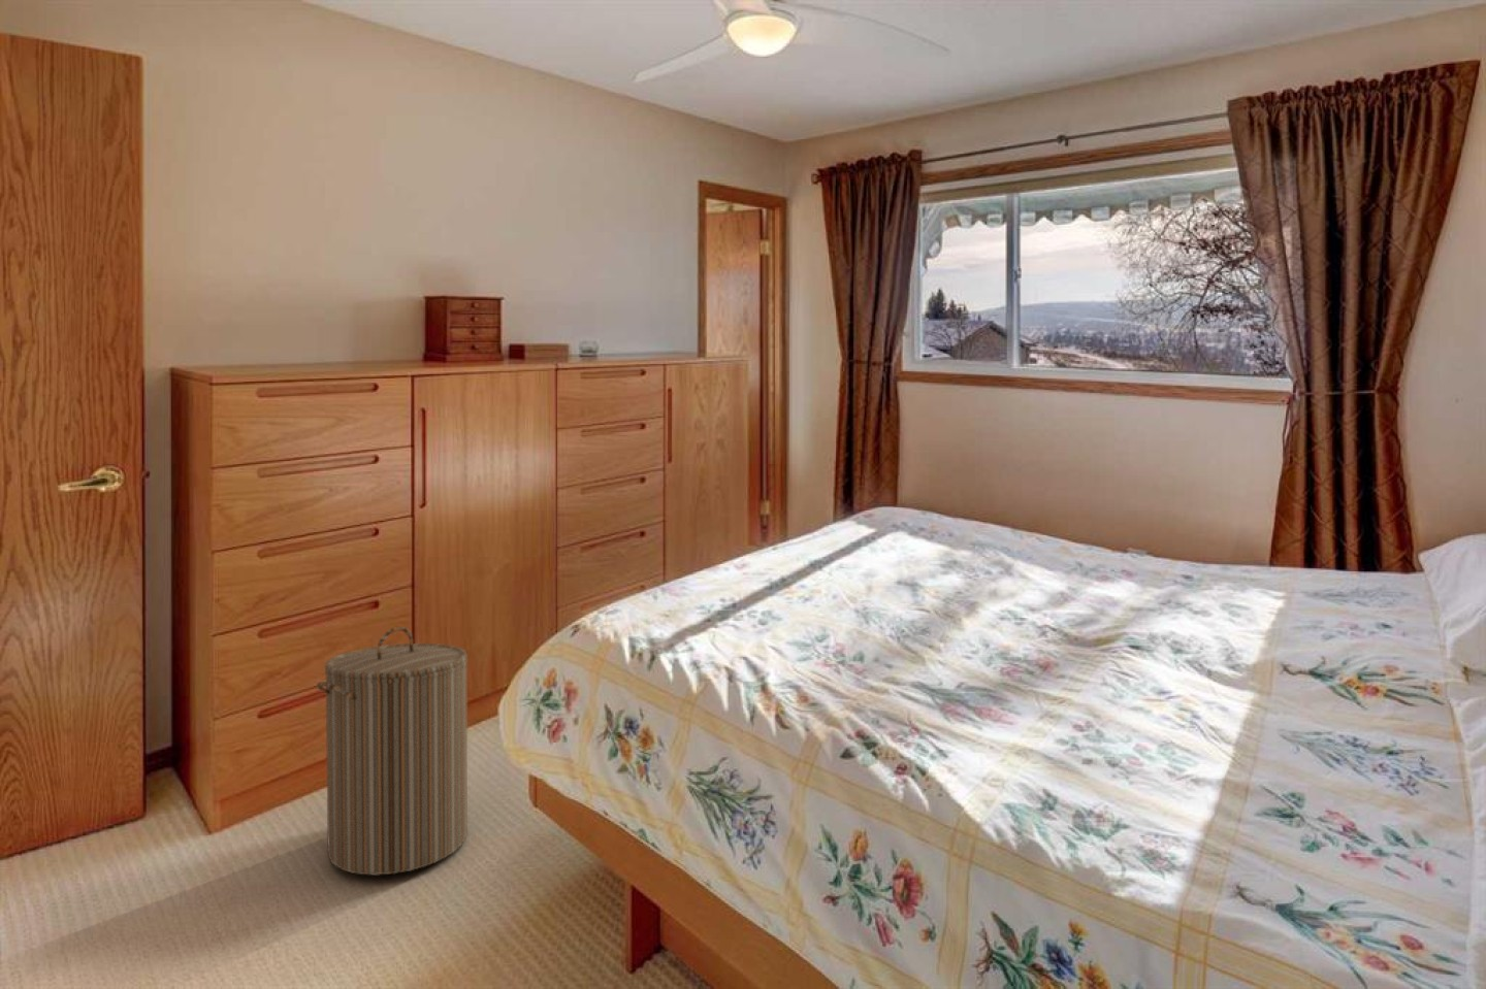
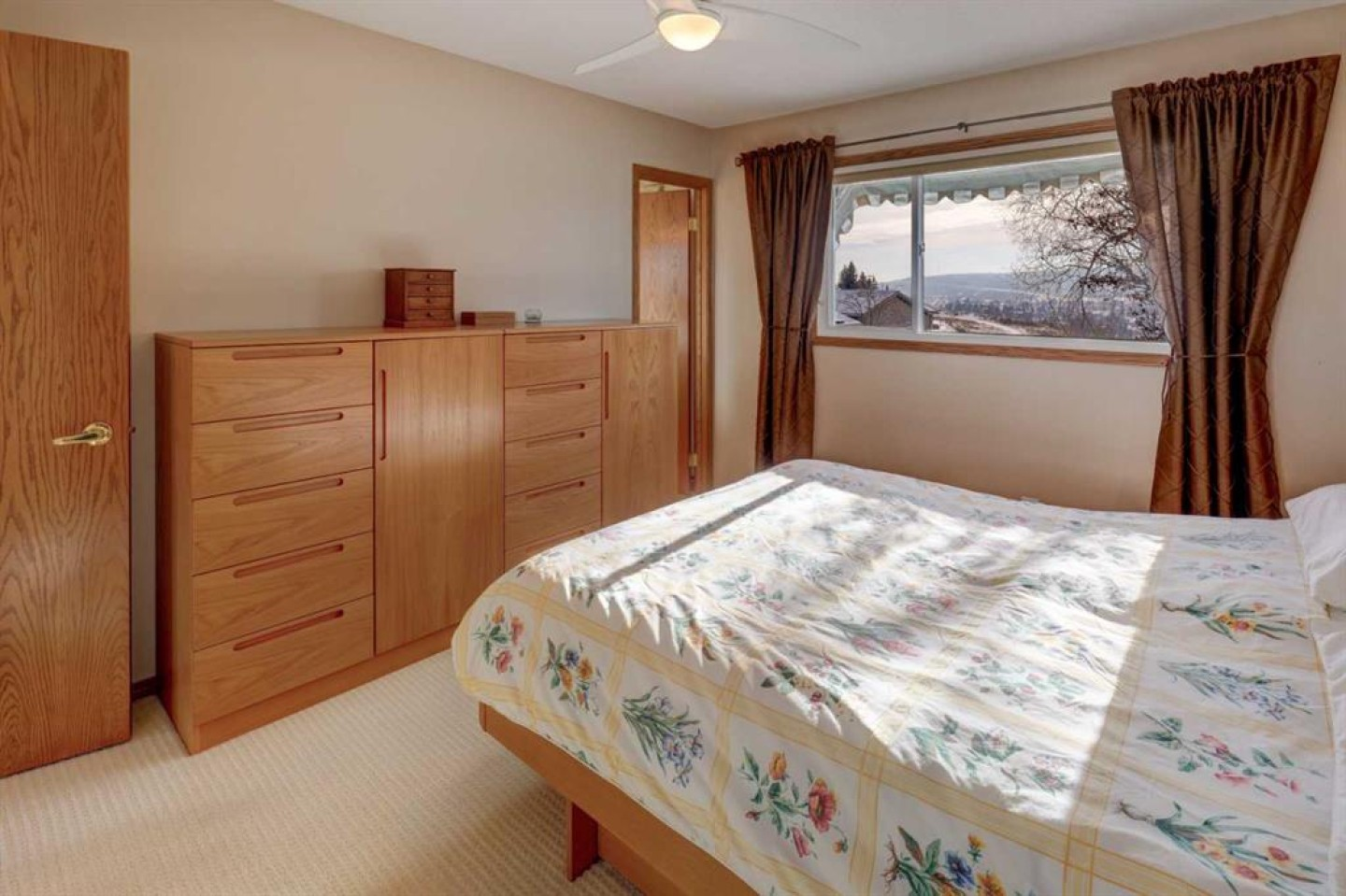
- laundry hamper [316,626,468,876]
